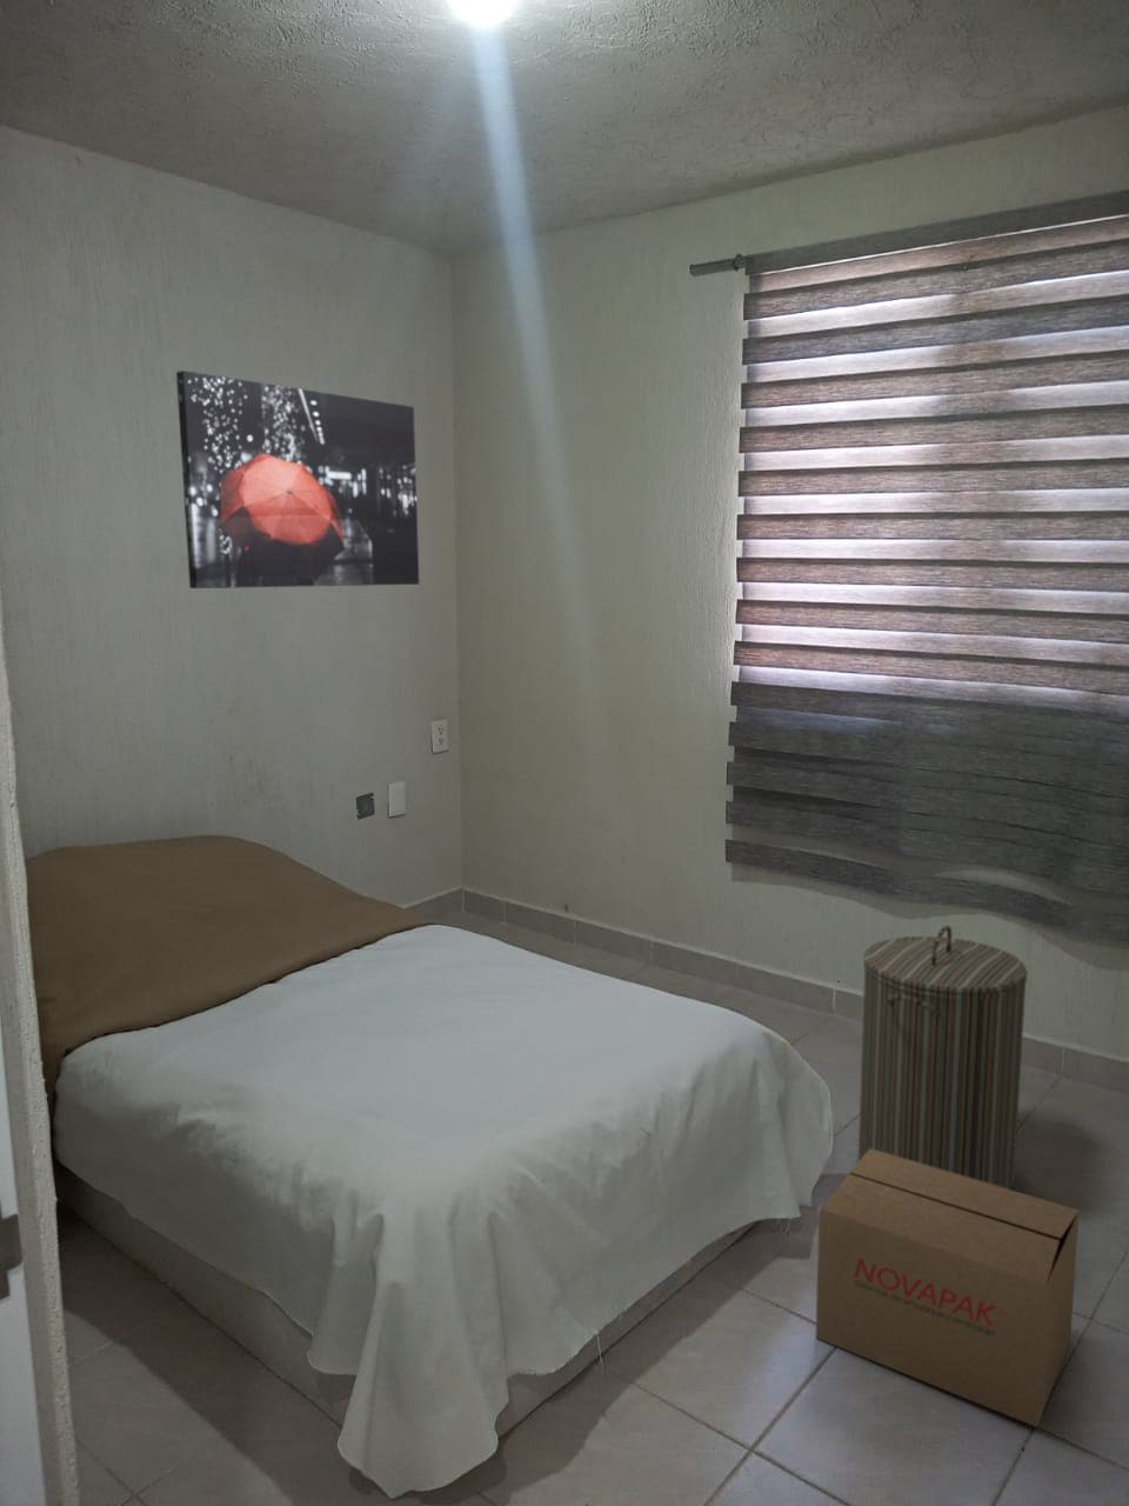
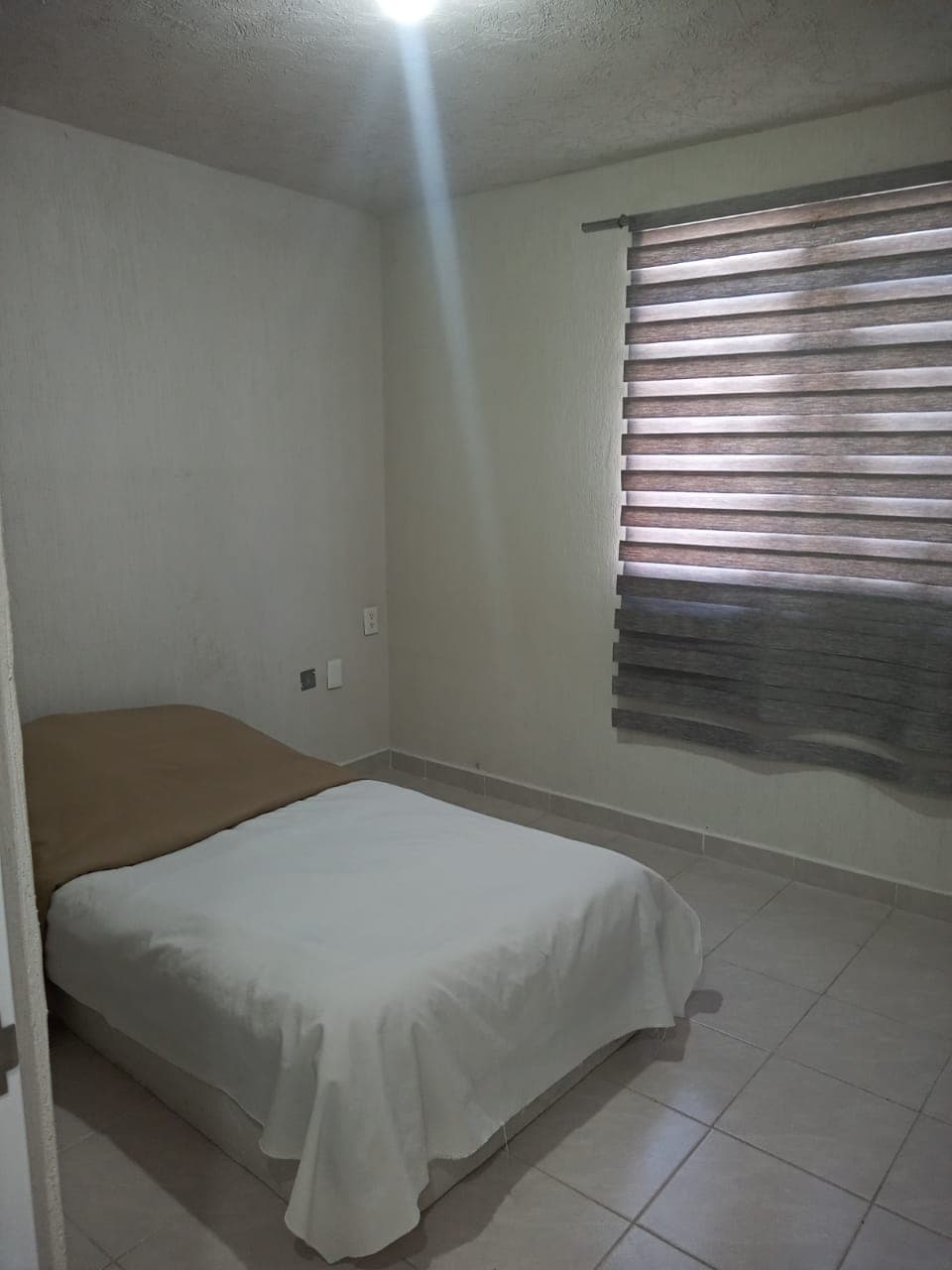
- cardboard box [815,1149,1080,1429]
- wall art [176,370,420,589]
- laundry hamper [857,924,1029,1191]
